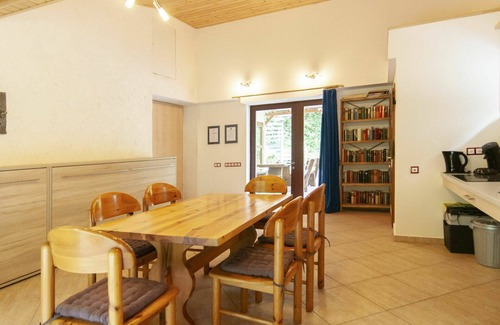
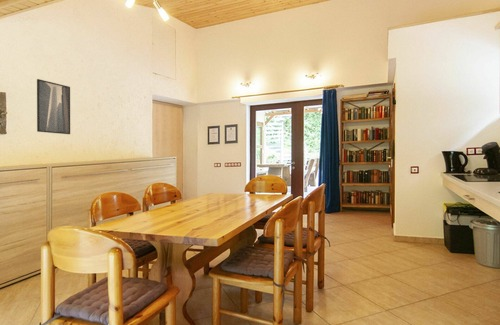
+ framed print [36,78,71,135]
